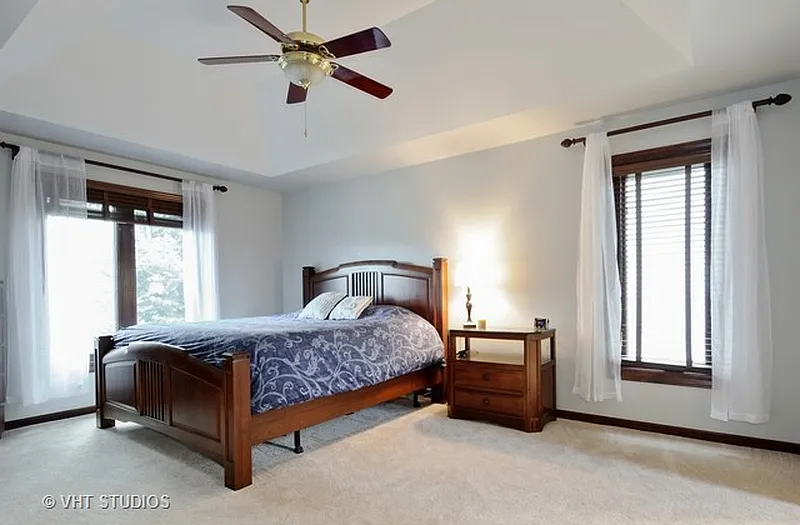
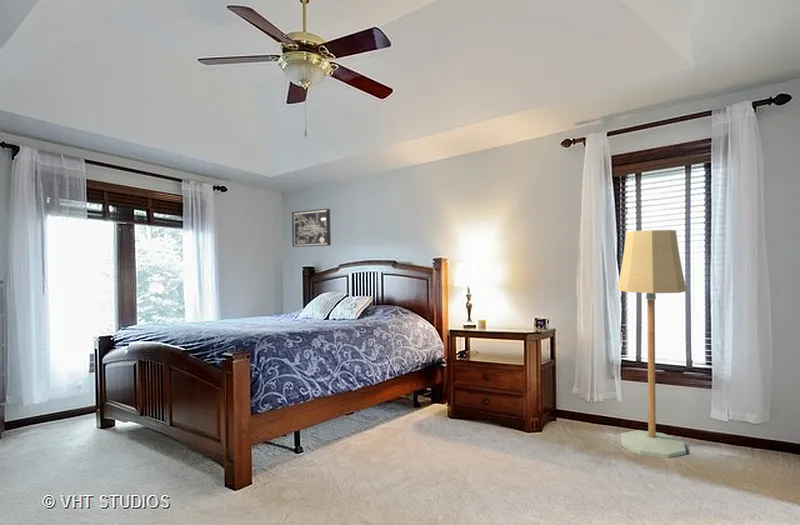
+ floor lamp [616,229,688,459]
+ wall art [291,208,332,248]
